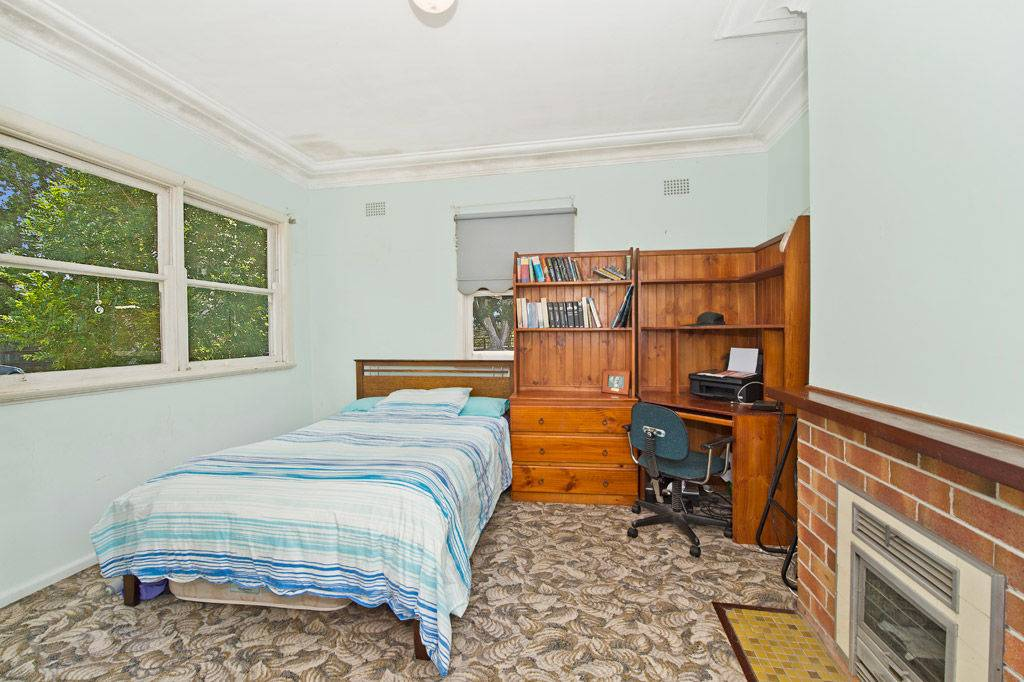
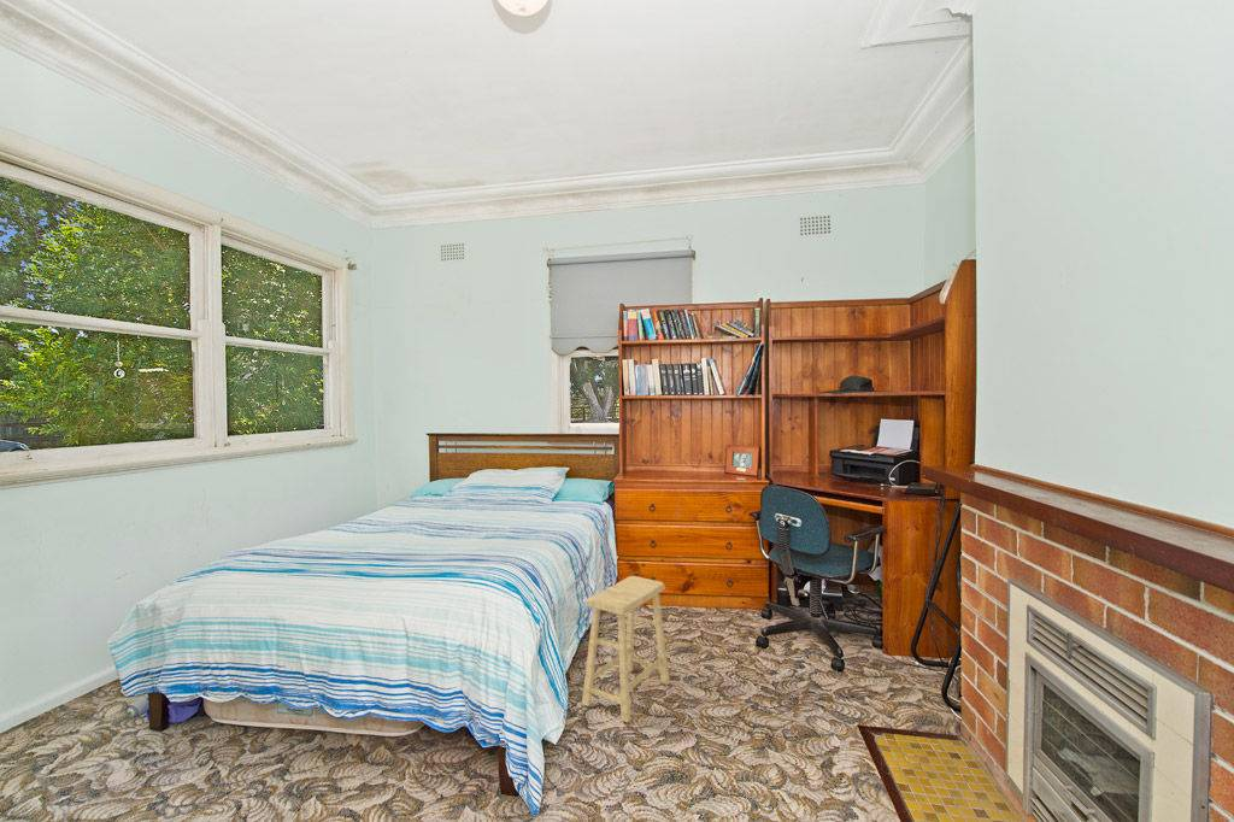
+ footstool [581,575,671,723]
